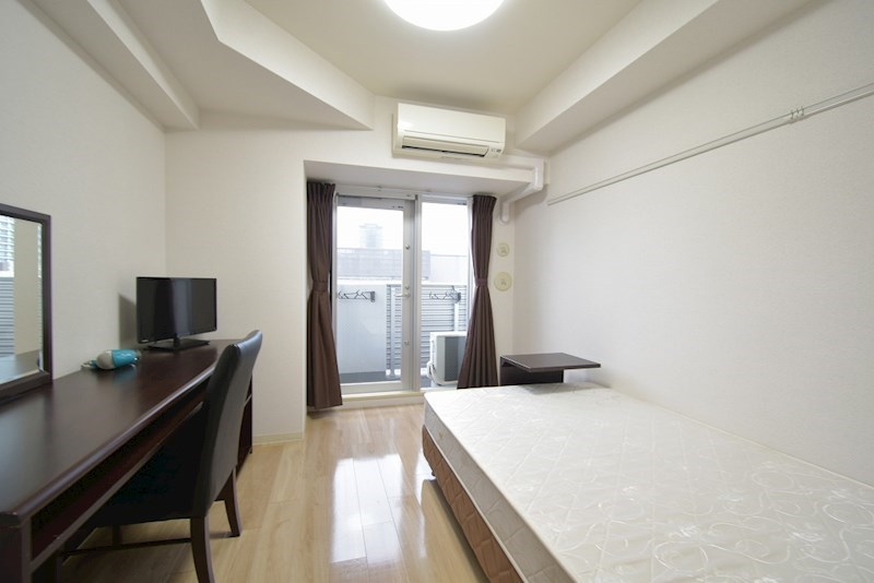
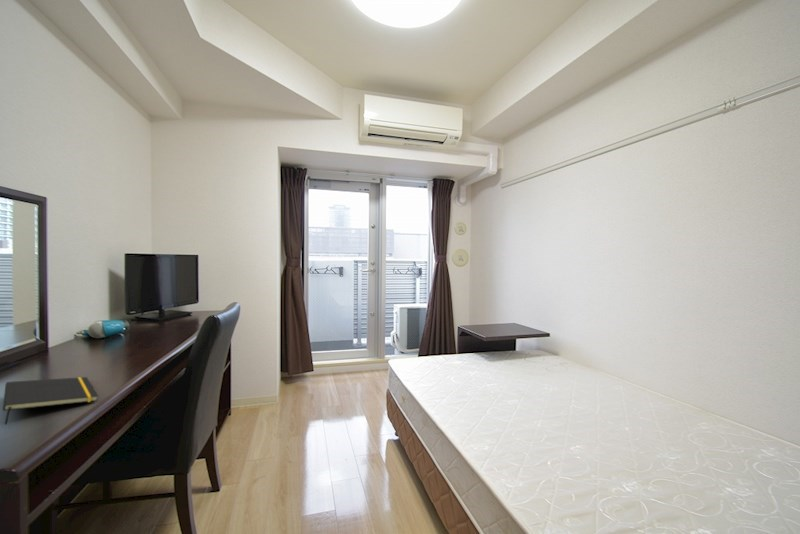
+ notepad [2,376,99,426]
